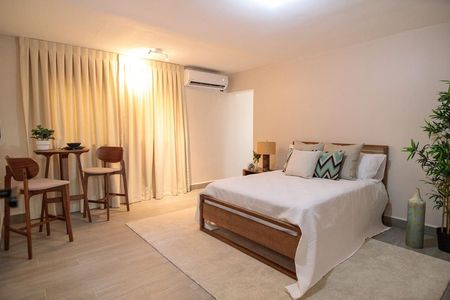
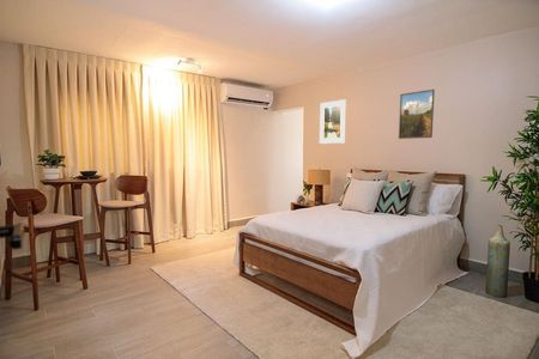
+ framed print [398,89,436,140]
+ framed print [319,98,347,145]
